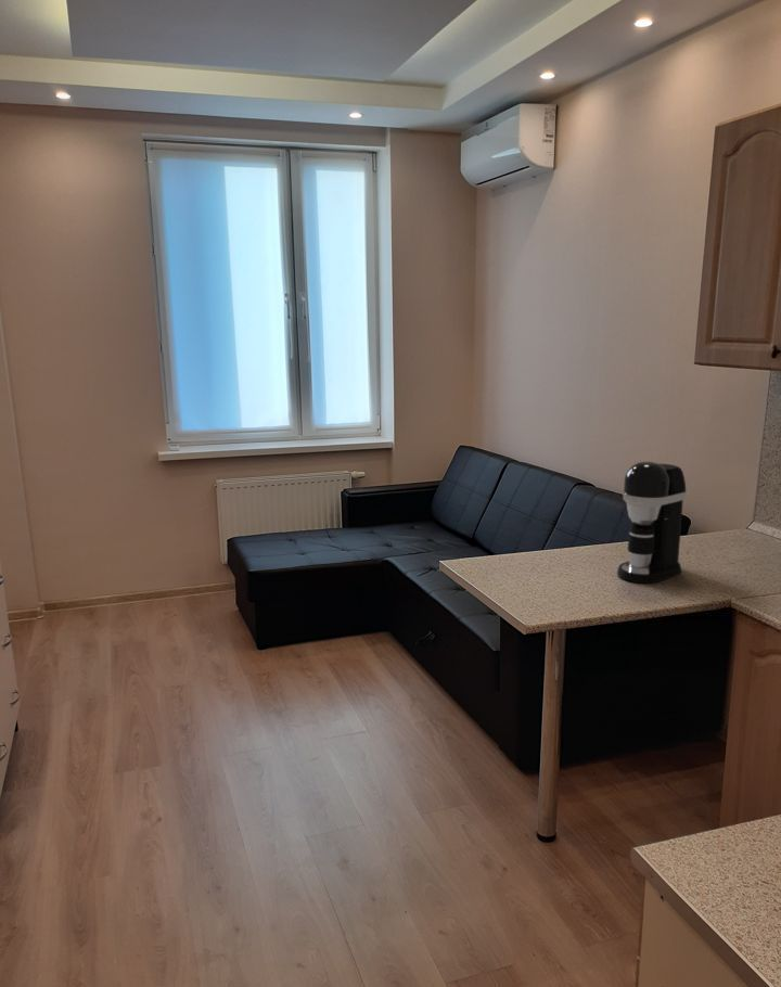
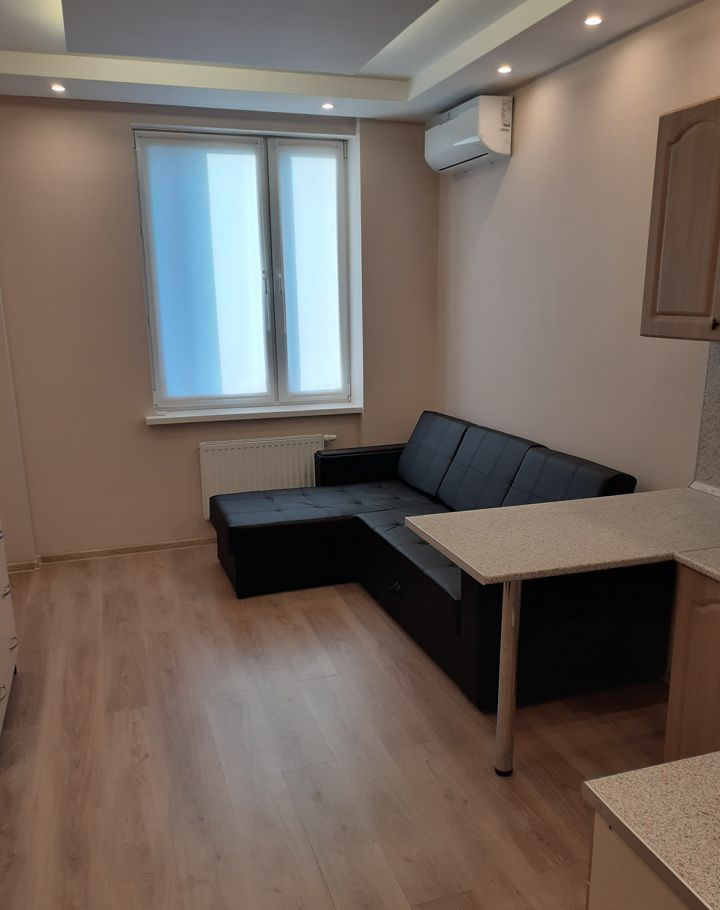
- coffee maker [616,461,688,584]
